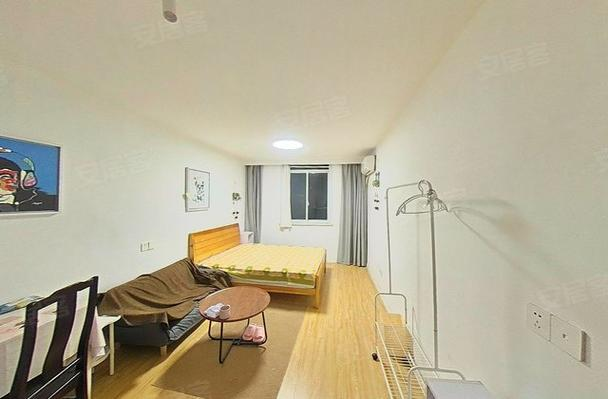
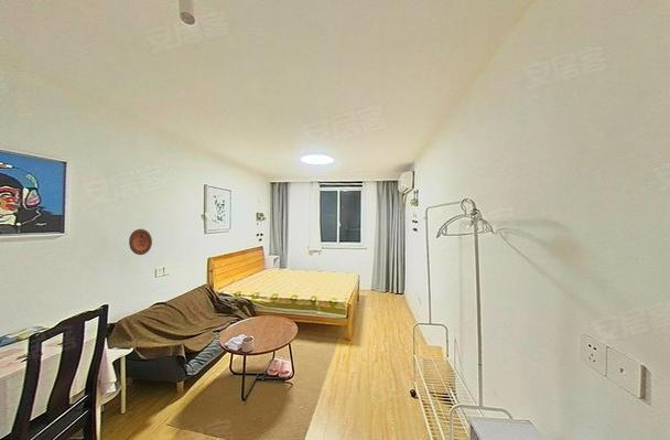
+ decorative plate [128,228,153,256]
